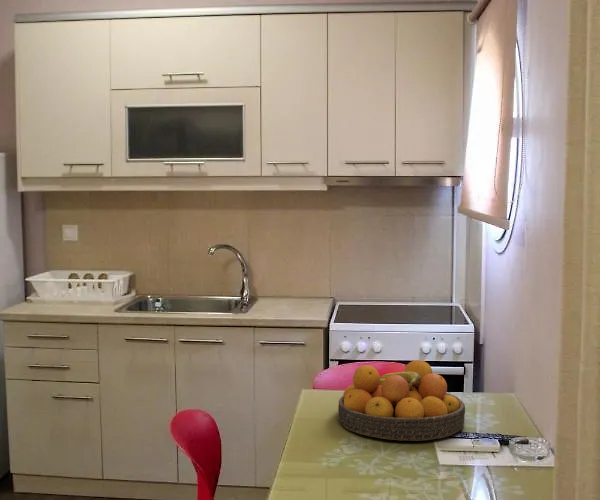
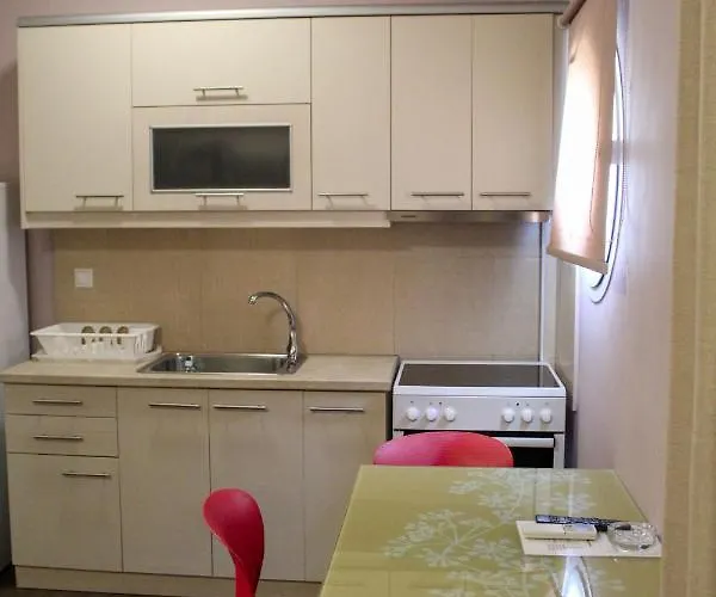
- fruit bowl [337,359,466,442]
